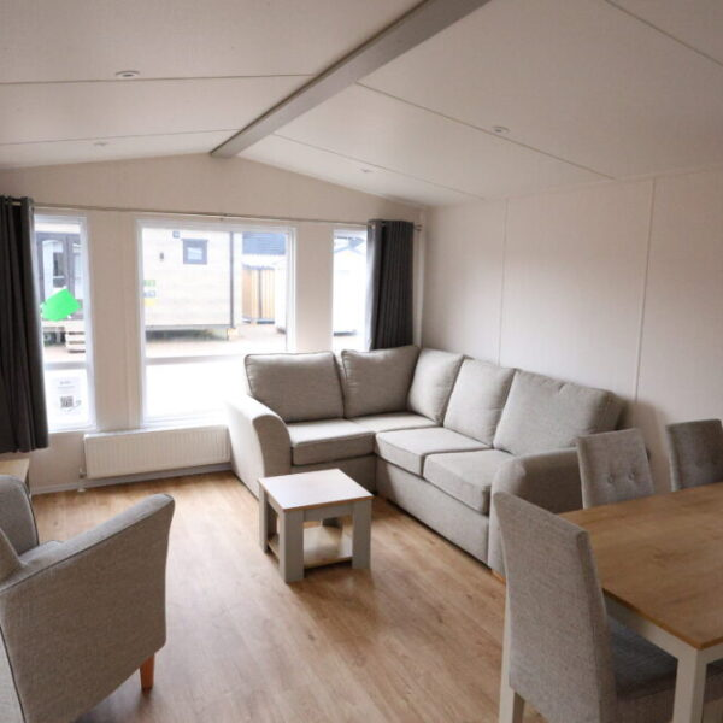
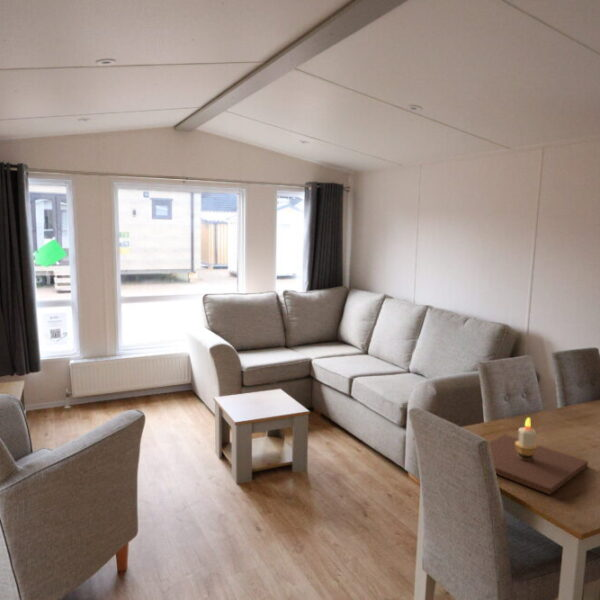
+ candle [488,416,589,496]
